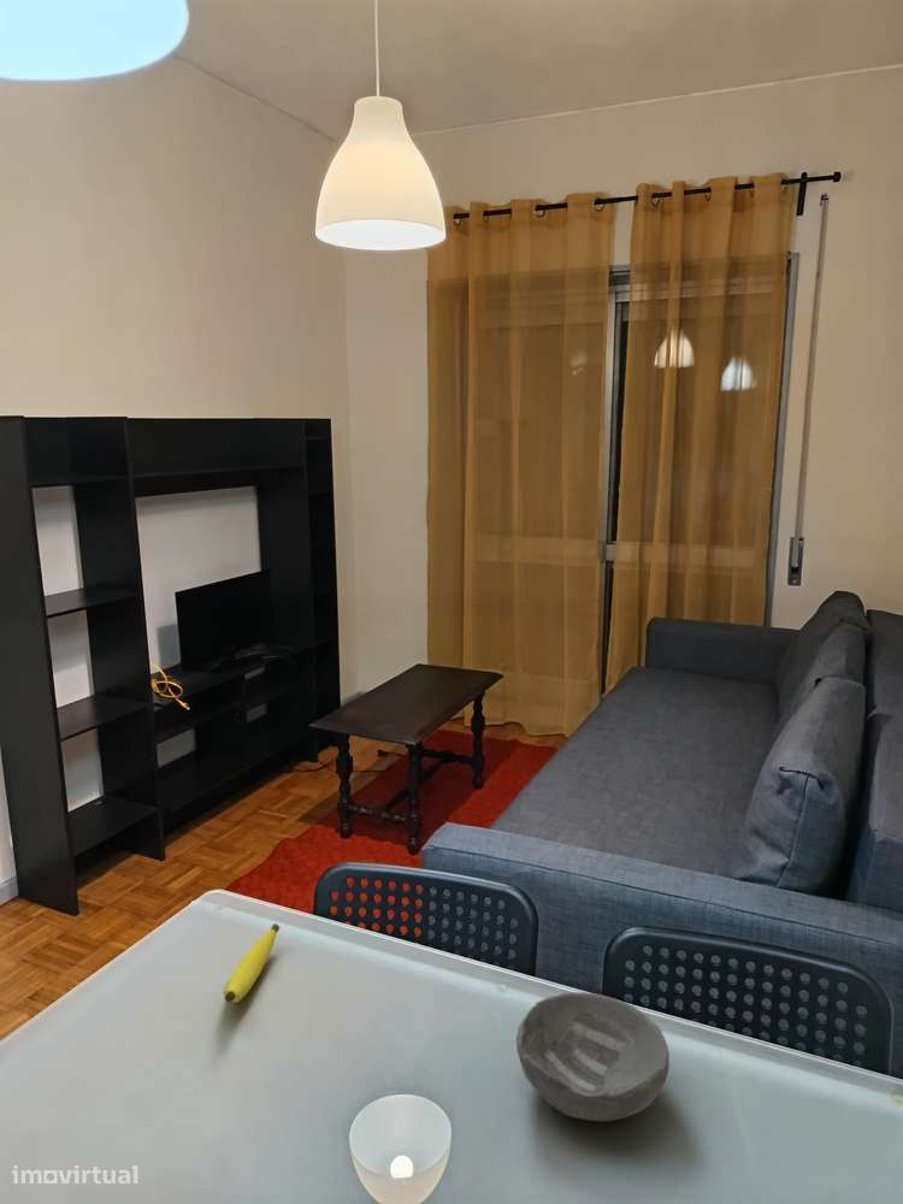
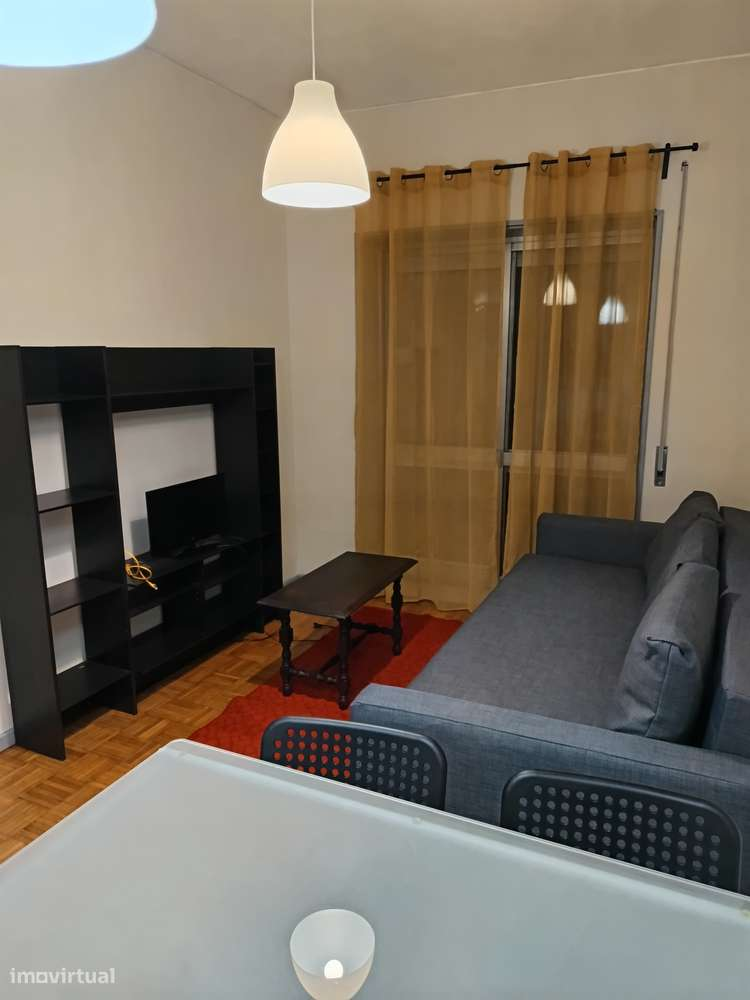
- bowl [515,991,671,1123]
- banana [222,922,282,1003]
